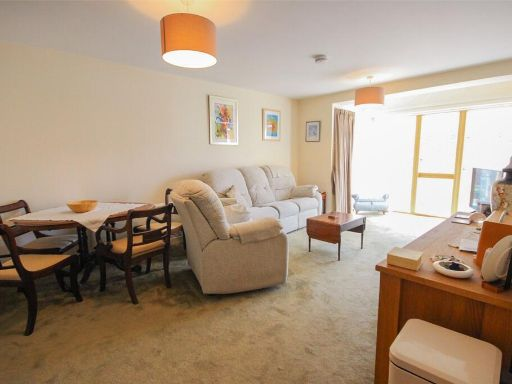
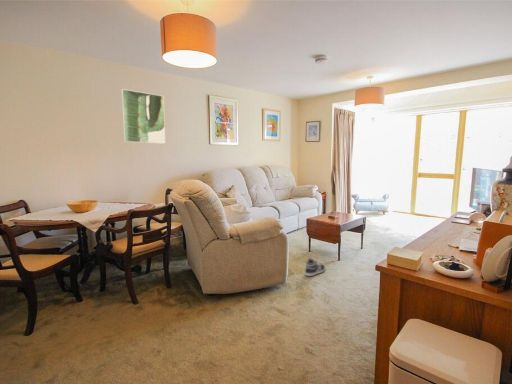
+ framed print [120,88,166,145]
+ sneaker [304,257,326,277]
